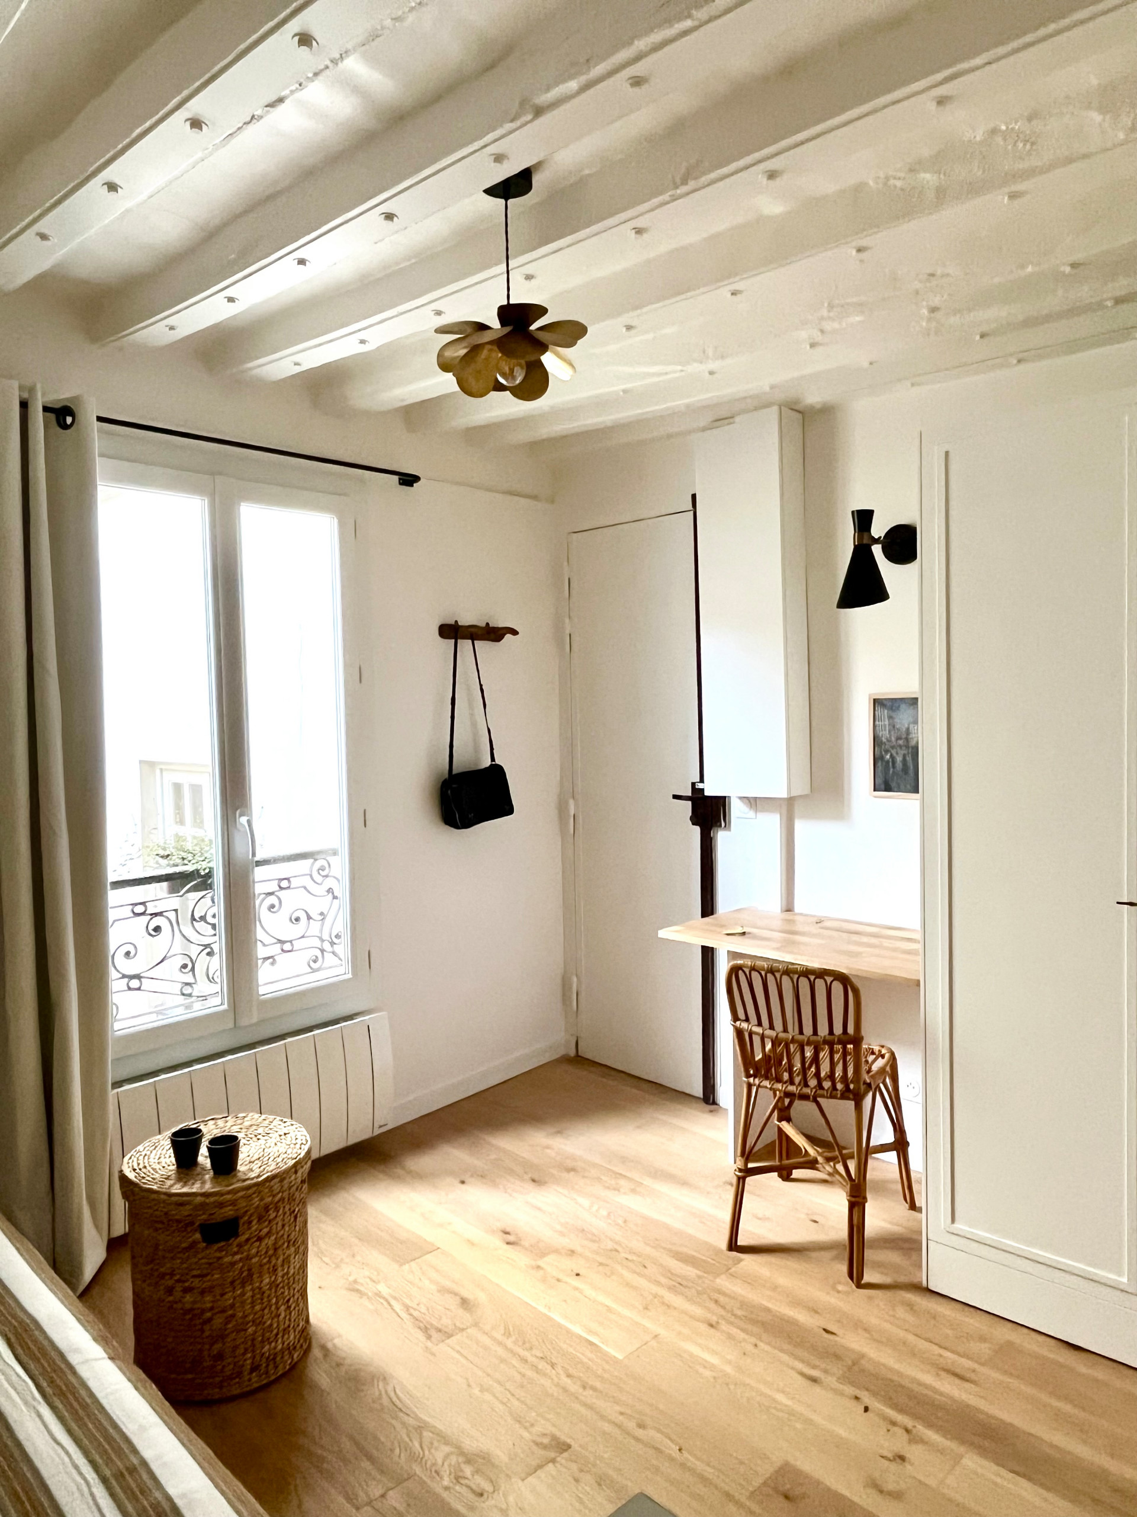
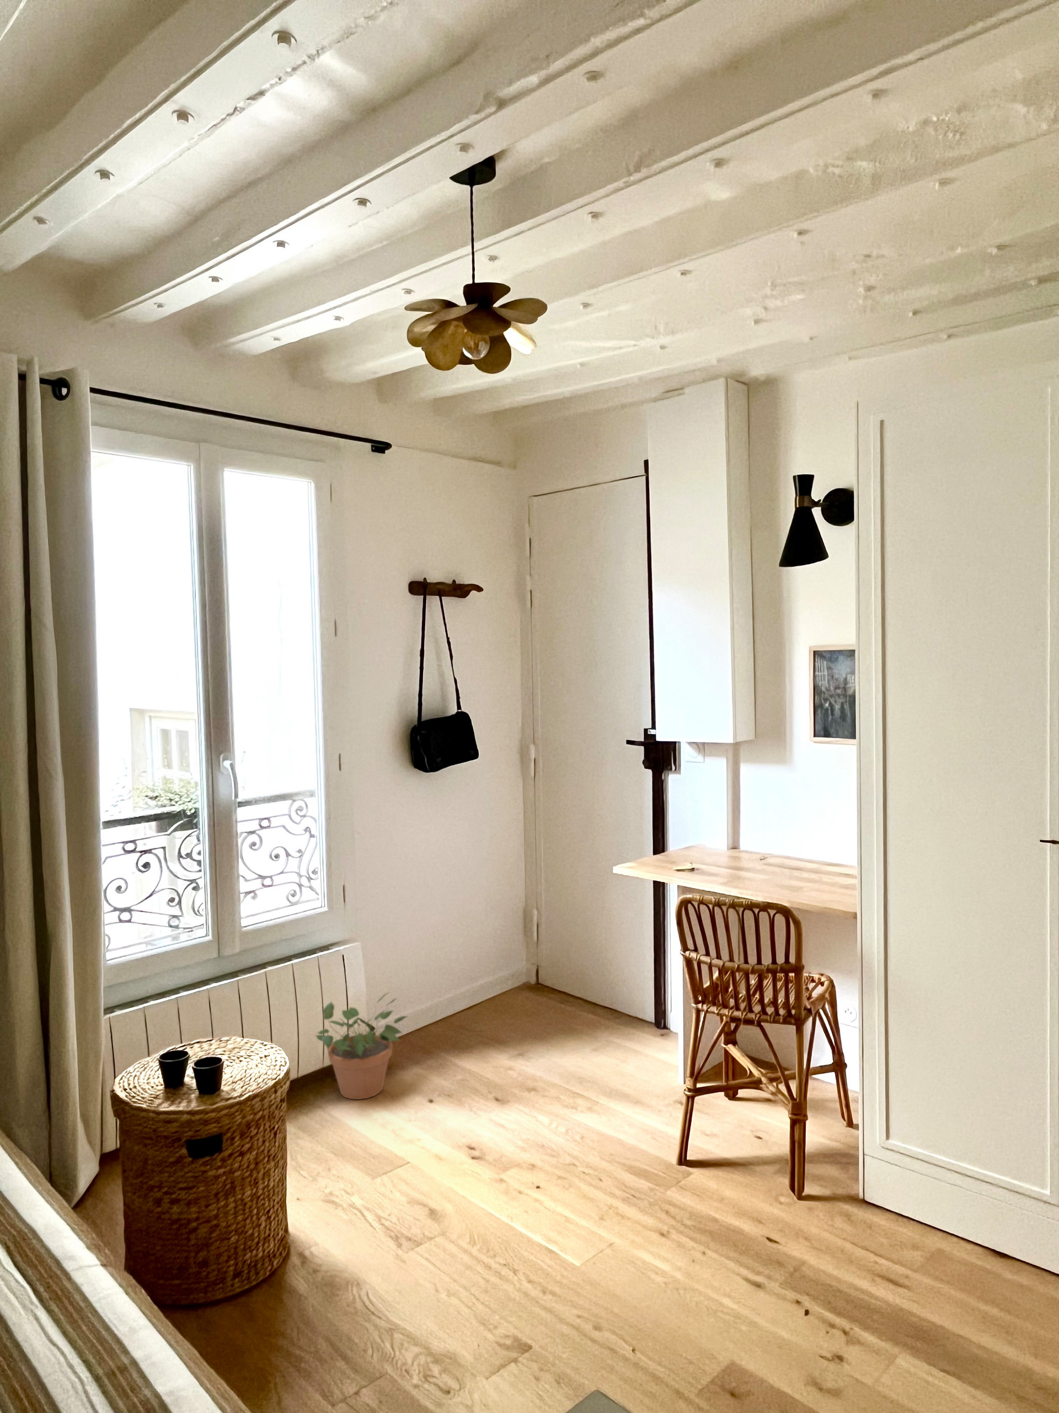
+ potted plant [315,991,410,1100]
